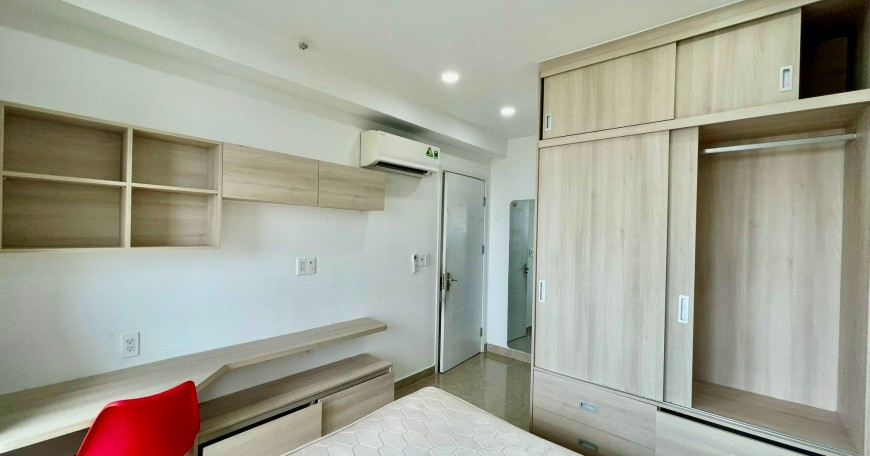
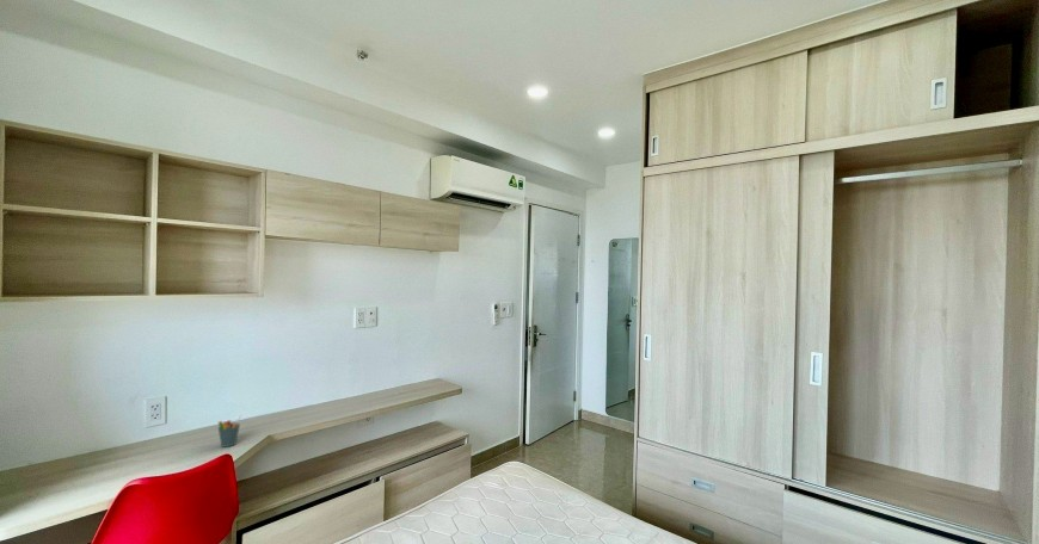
+ pen holder [217,414,242,449]
